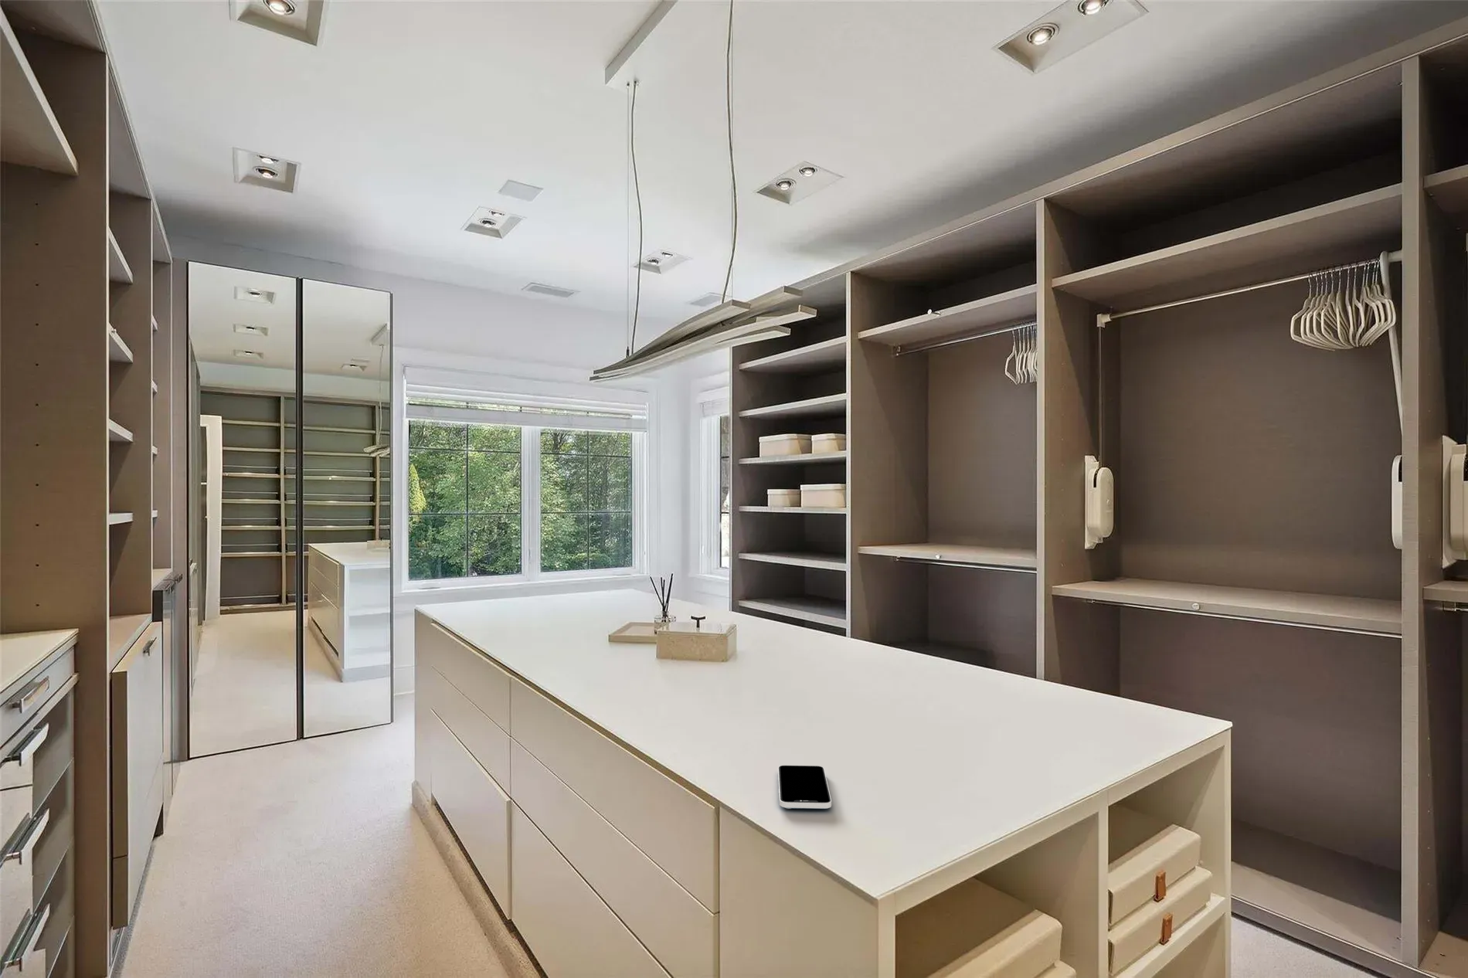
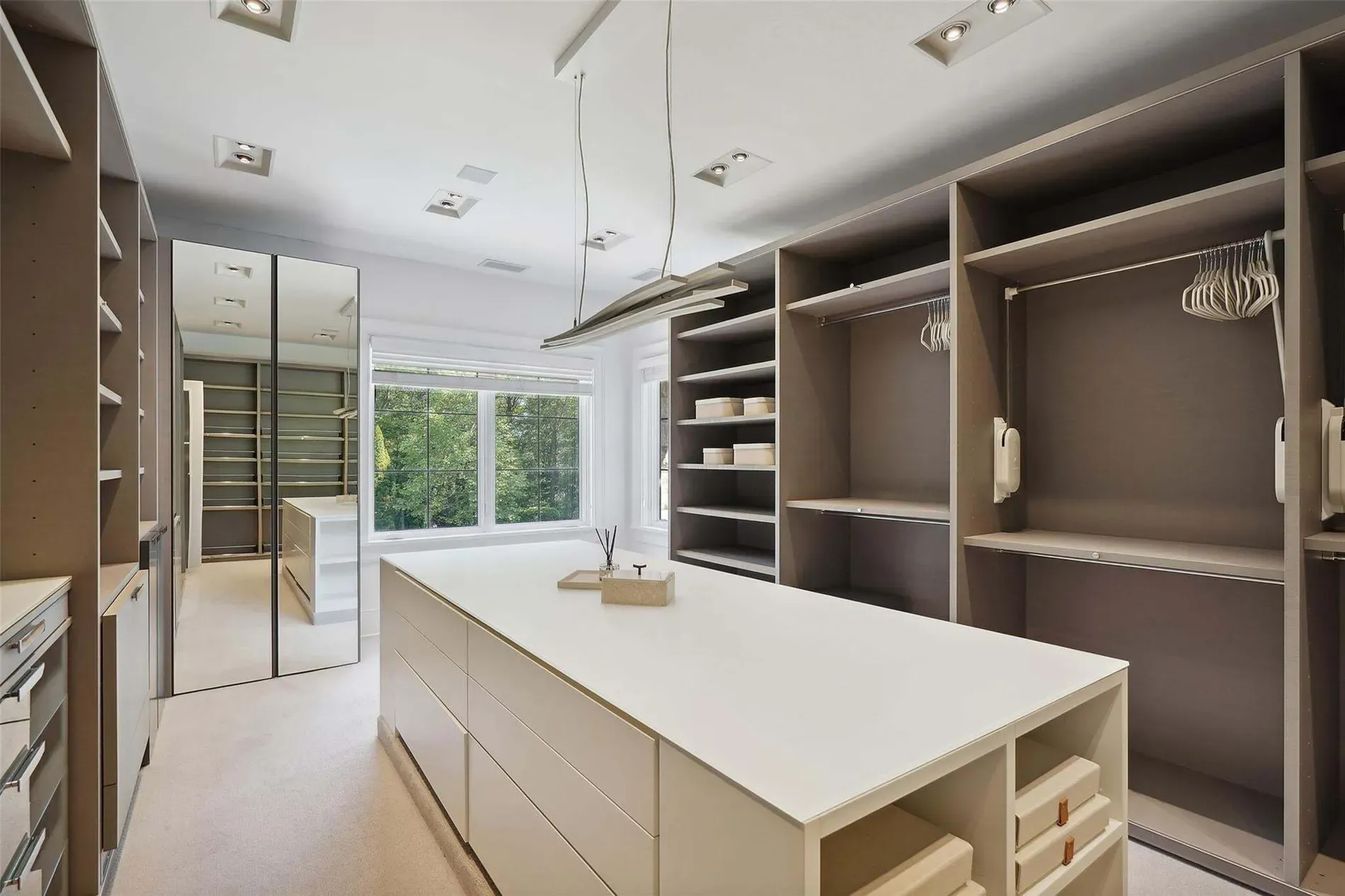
- smartphone [777,765,832,810]
